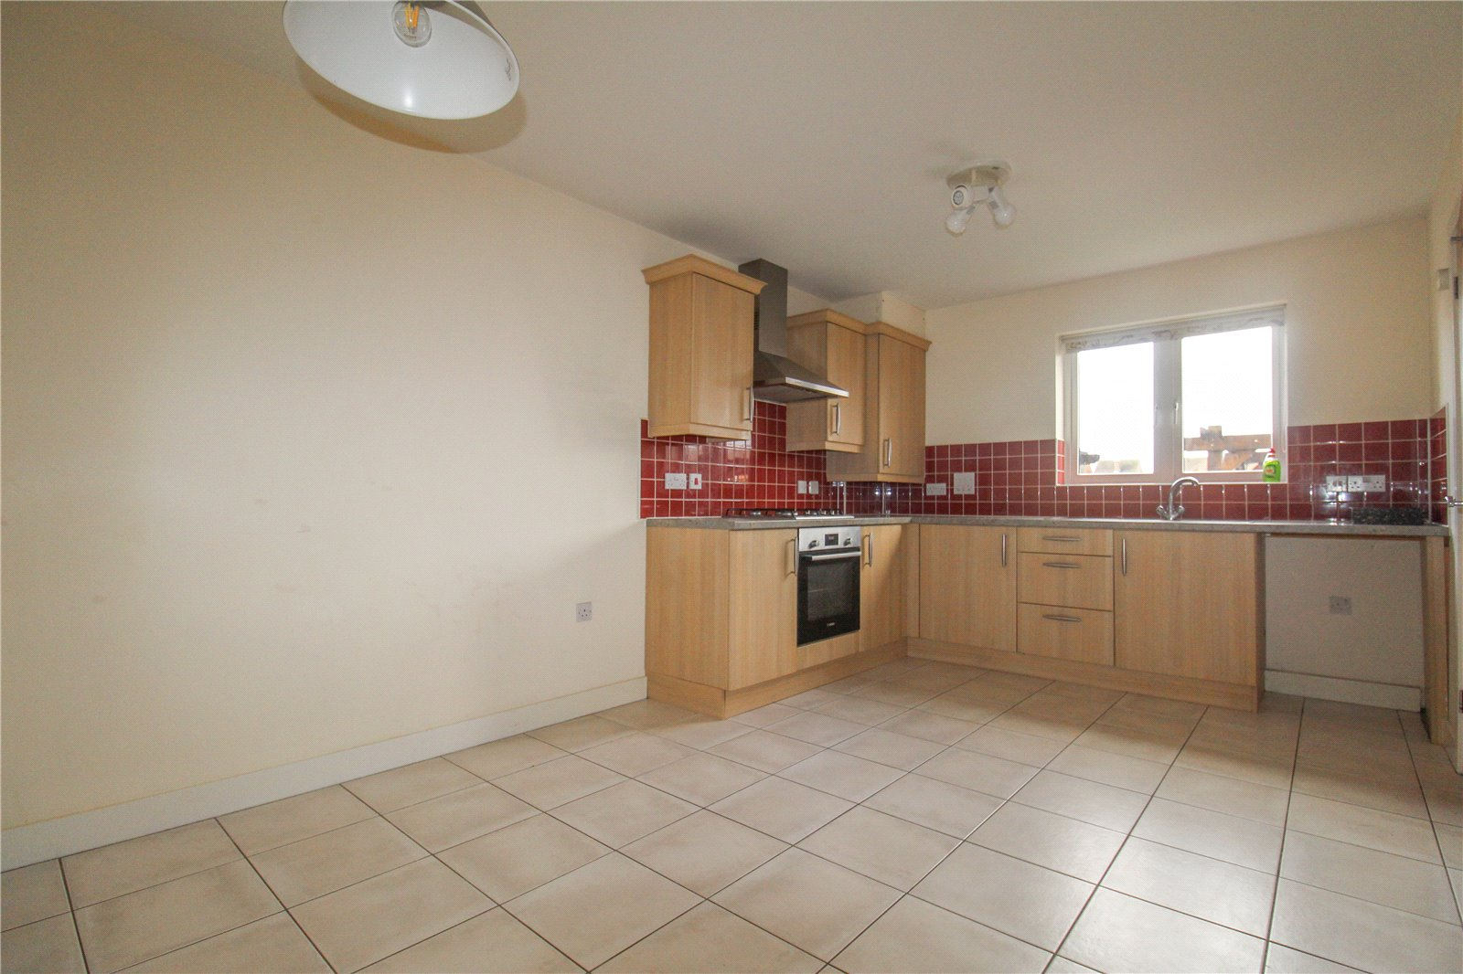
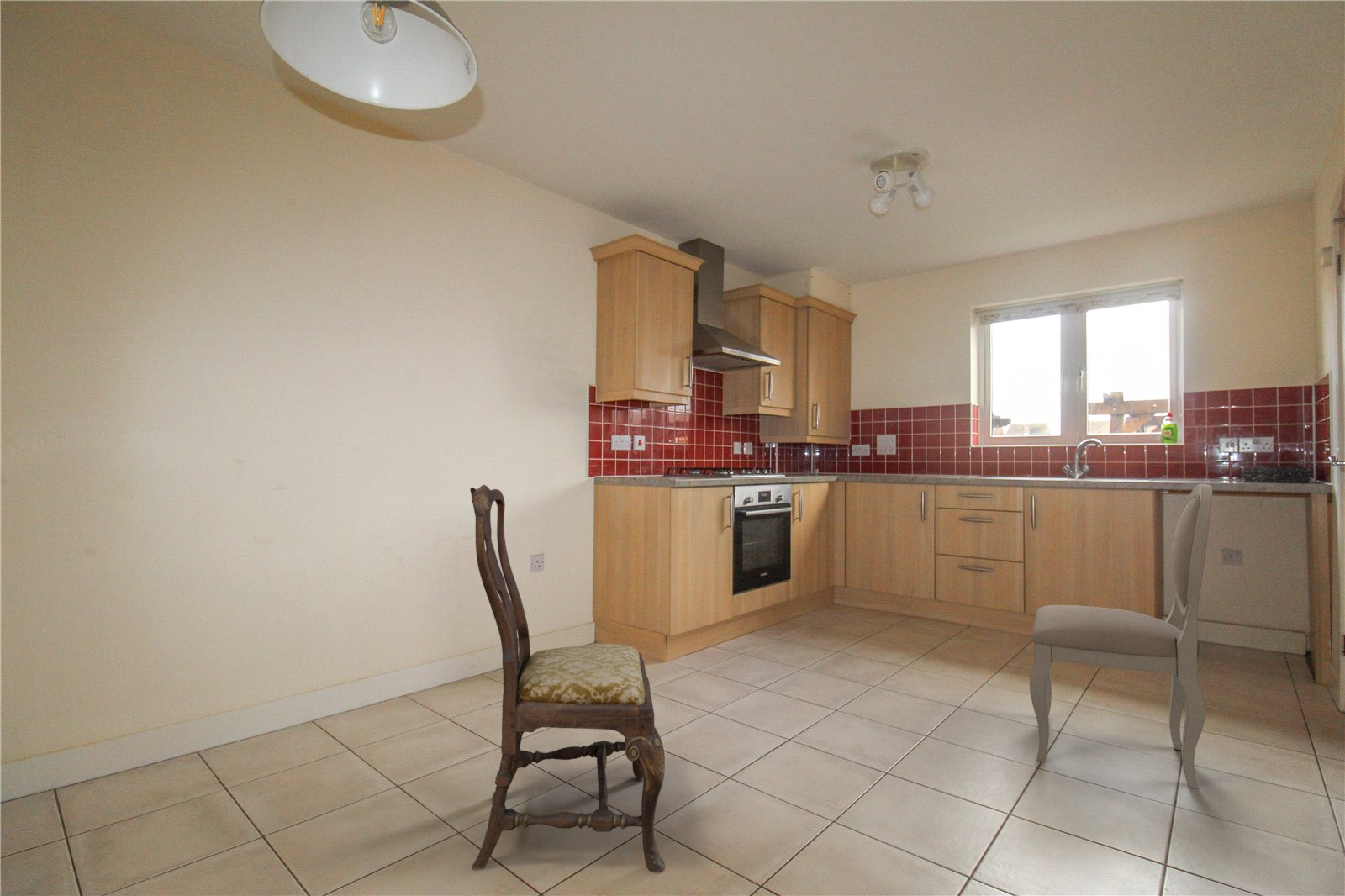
+ dining chair [1029,483,1214,789]
+ dining chair [469,484,666,873]
